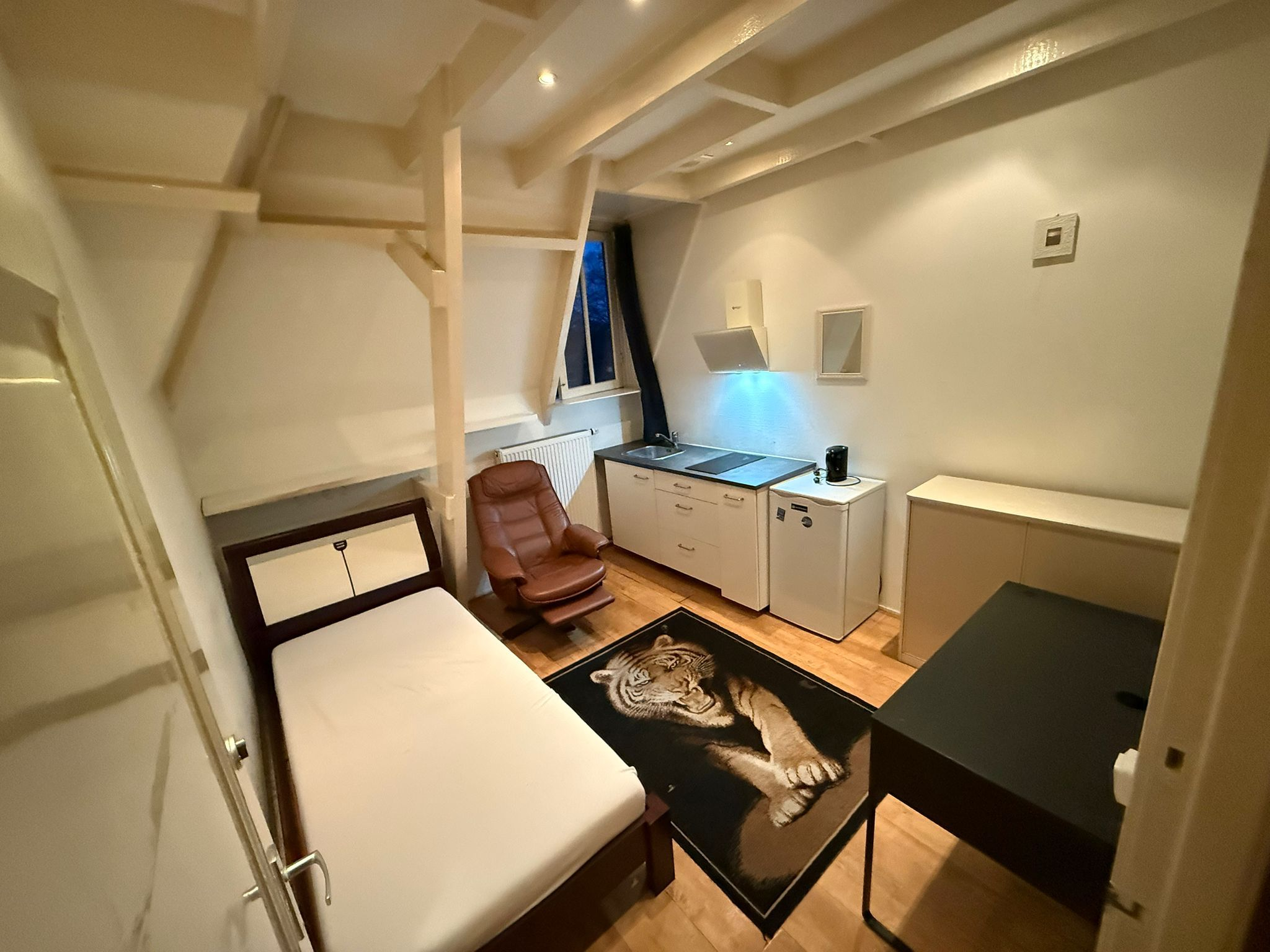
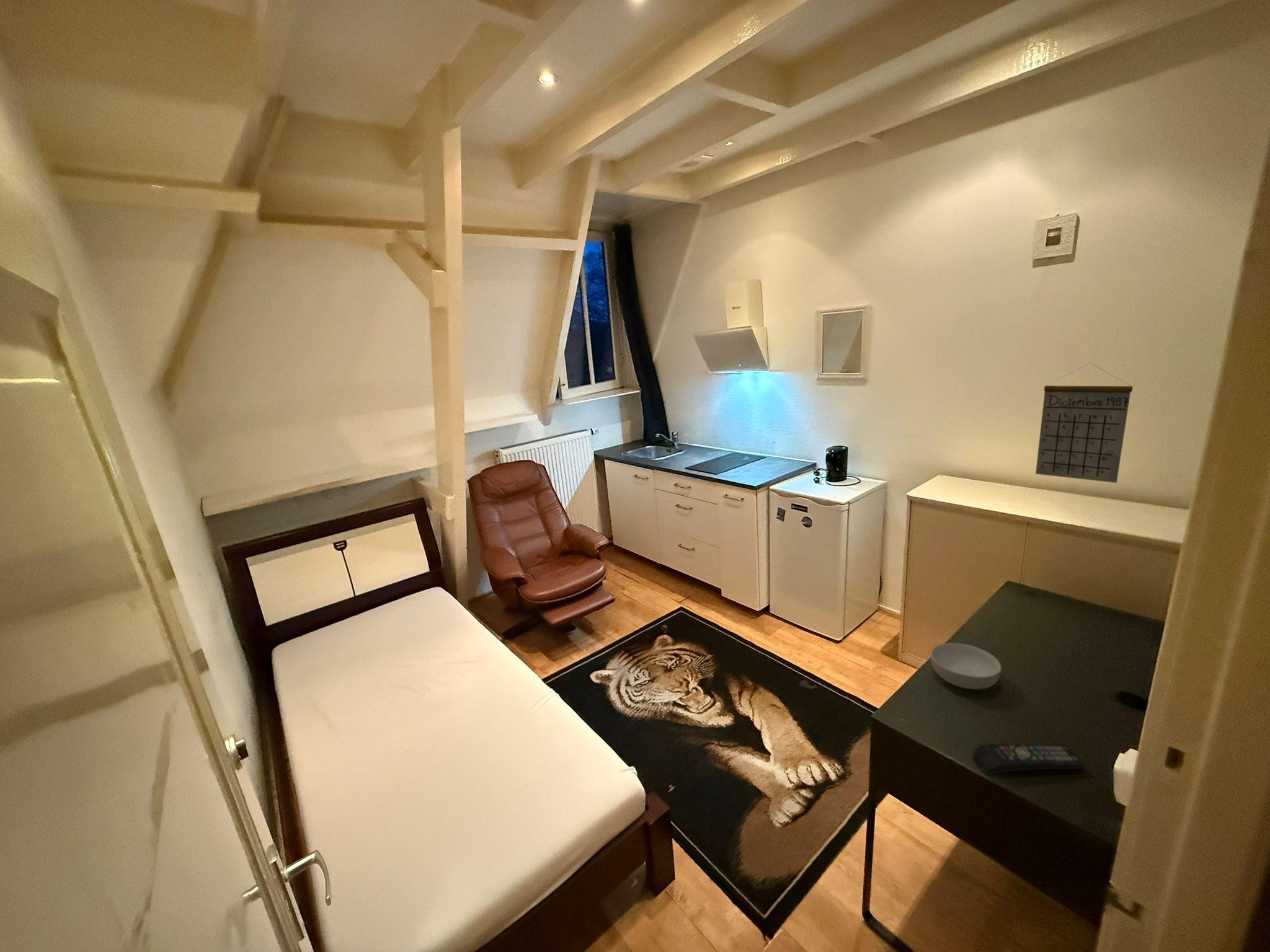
+ calendar [1035,362,1134,483]
+ remote control [972,743,1085,775]
+ cereal bowl [930,642,1002,690]
